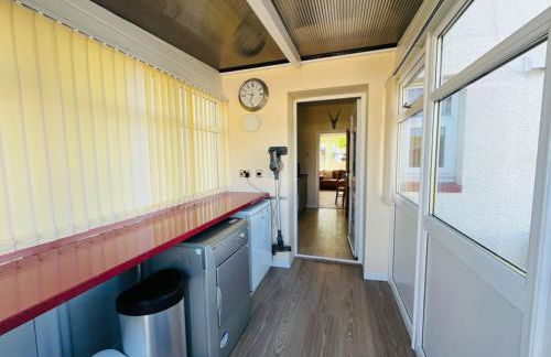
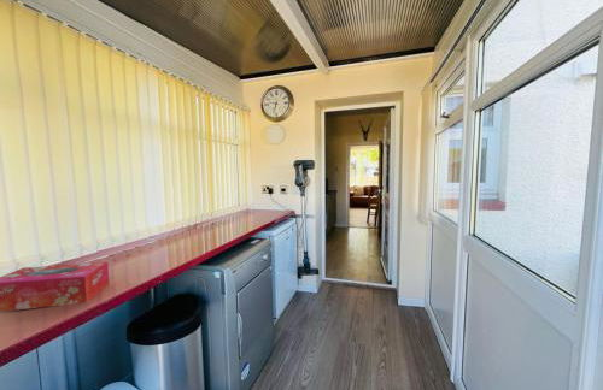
+ tissue box [0,261,111,313]
